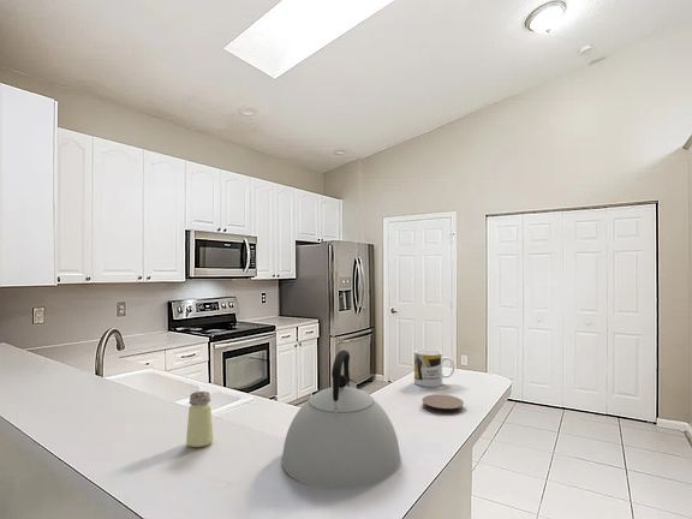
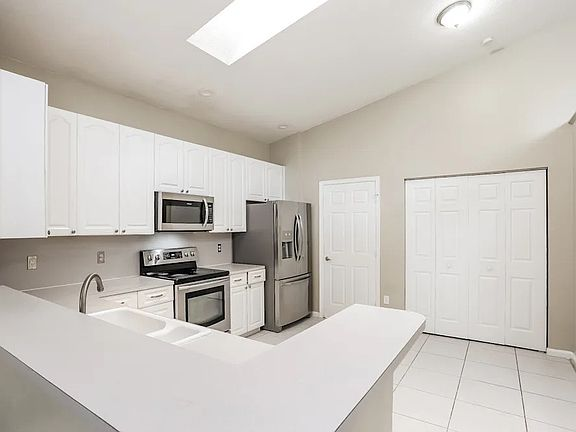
- kettle [281,350,402,490]
- coaster [422,393,465,416]
- mug [413,347,455,388]
- saltshaker [185,390,215,448]
